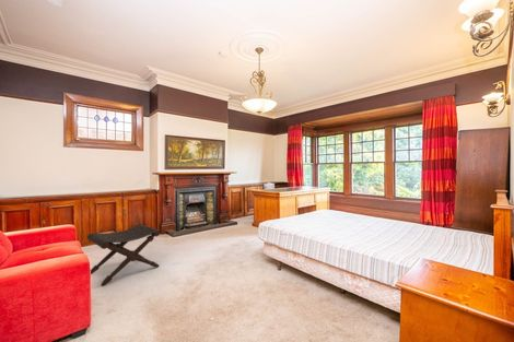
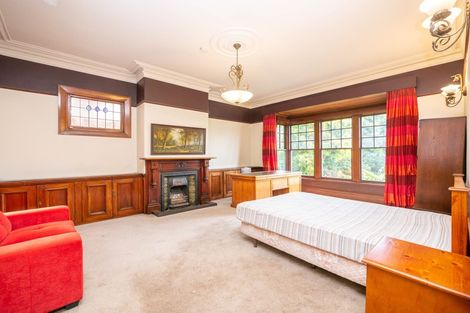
- footstool [86,223,161,287]
